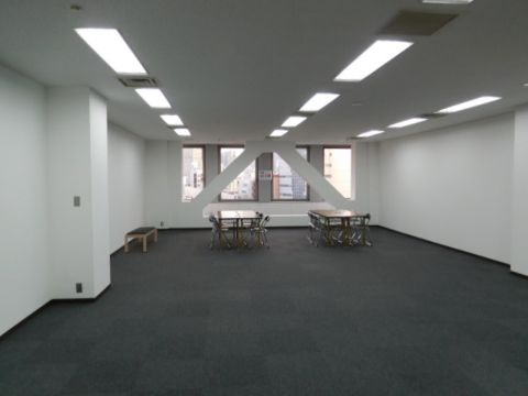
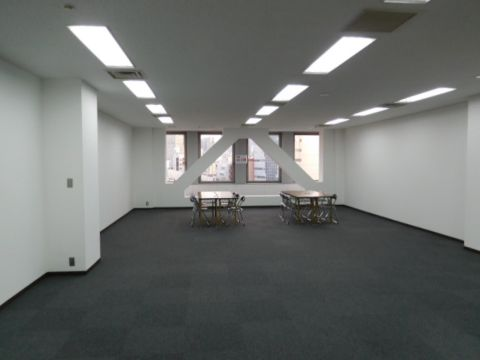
- bench [123,226,158,253]
